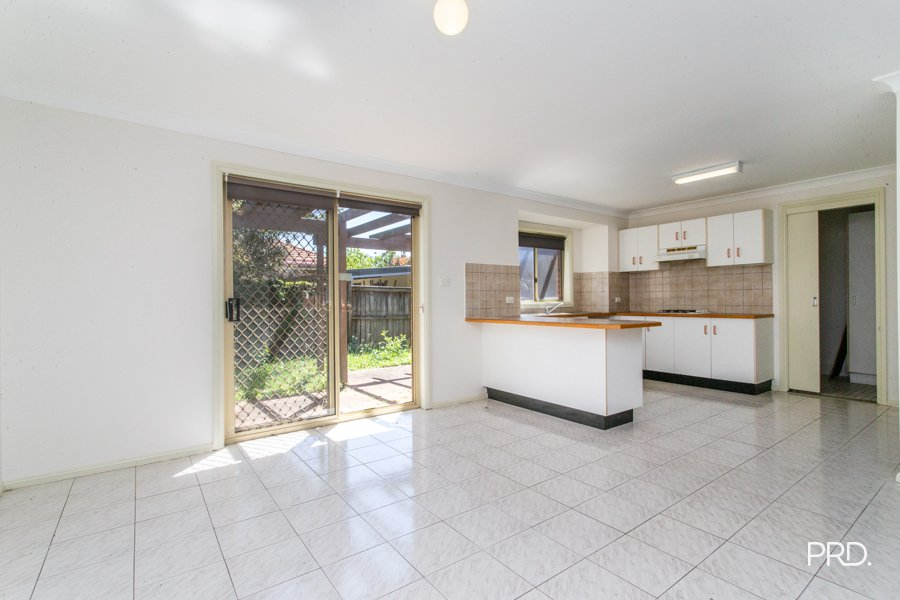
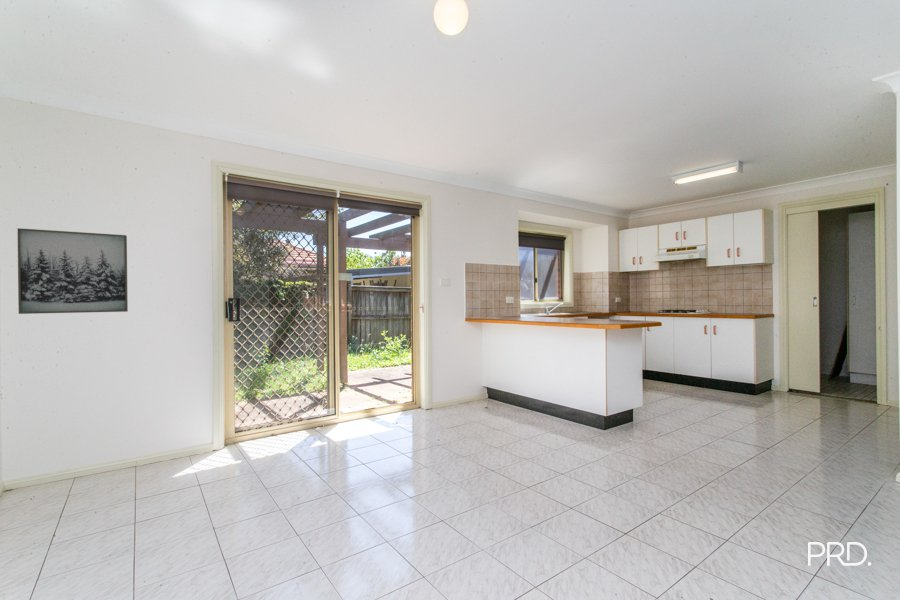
+ wall art [16,227,129,315]
